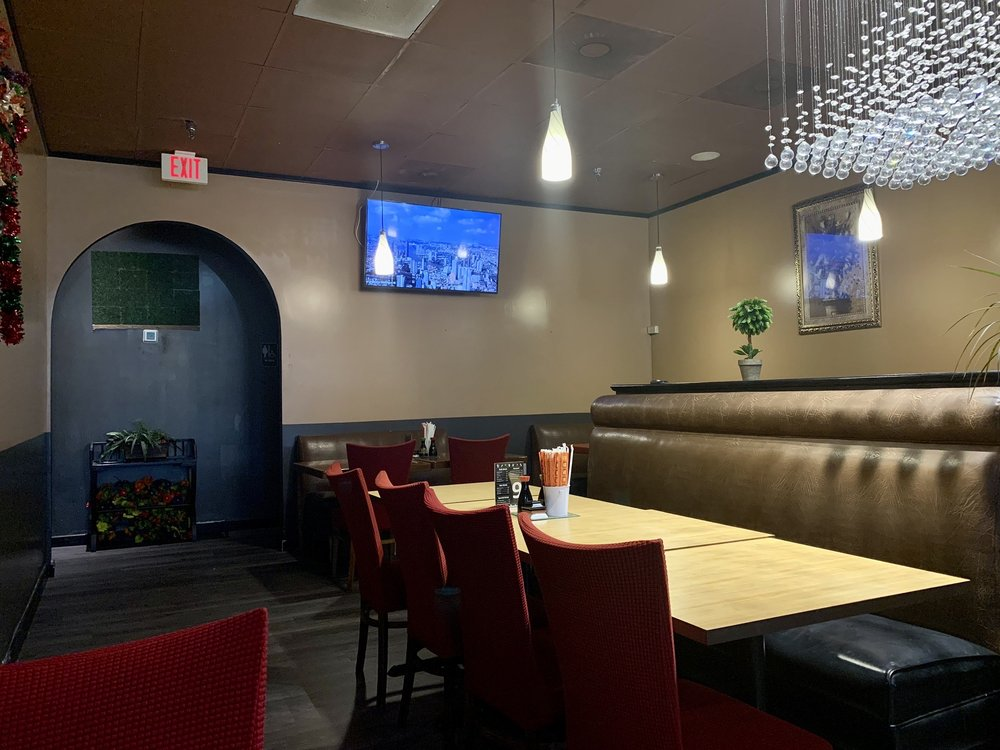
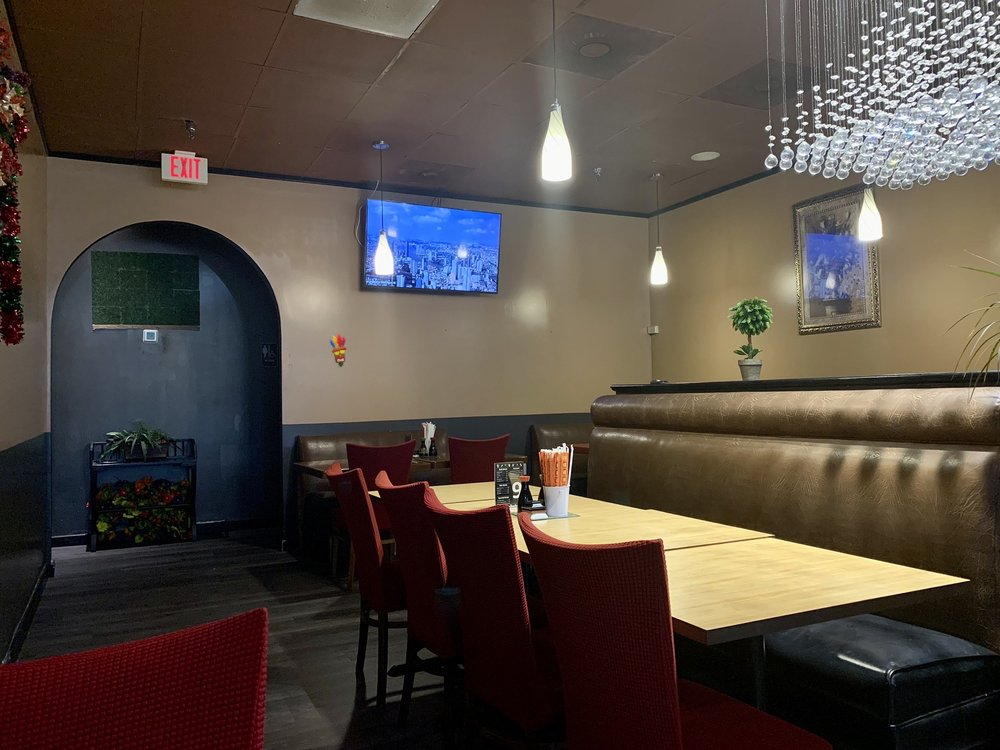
+ decorative mask [329,332,347,368]
